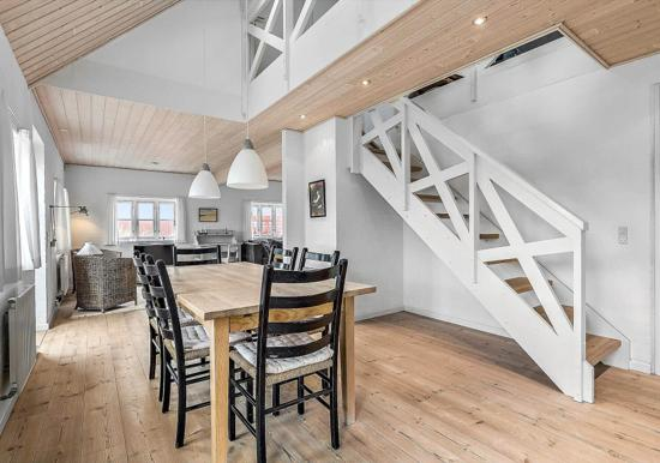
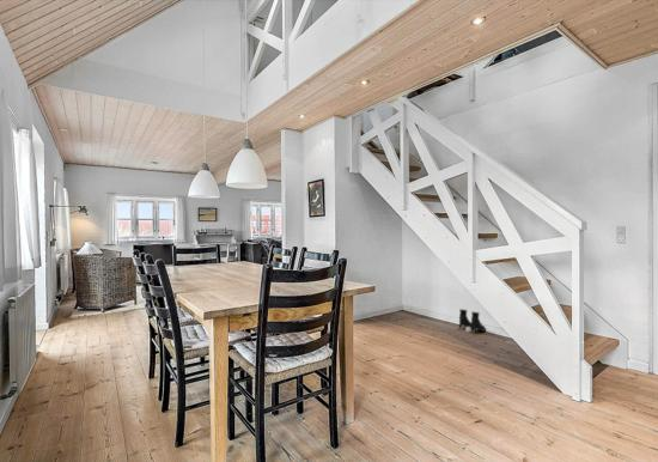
+ boots [458,308,487,333]
